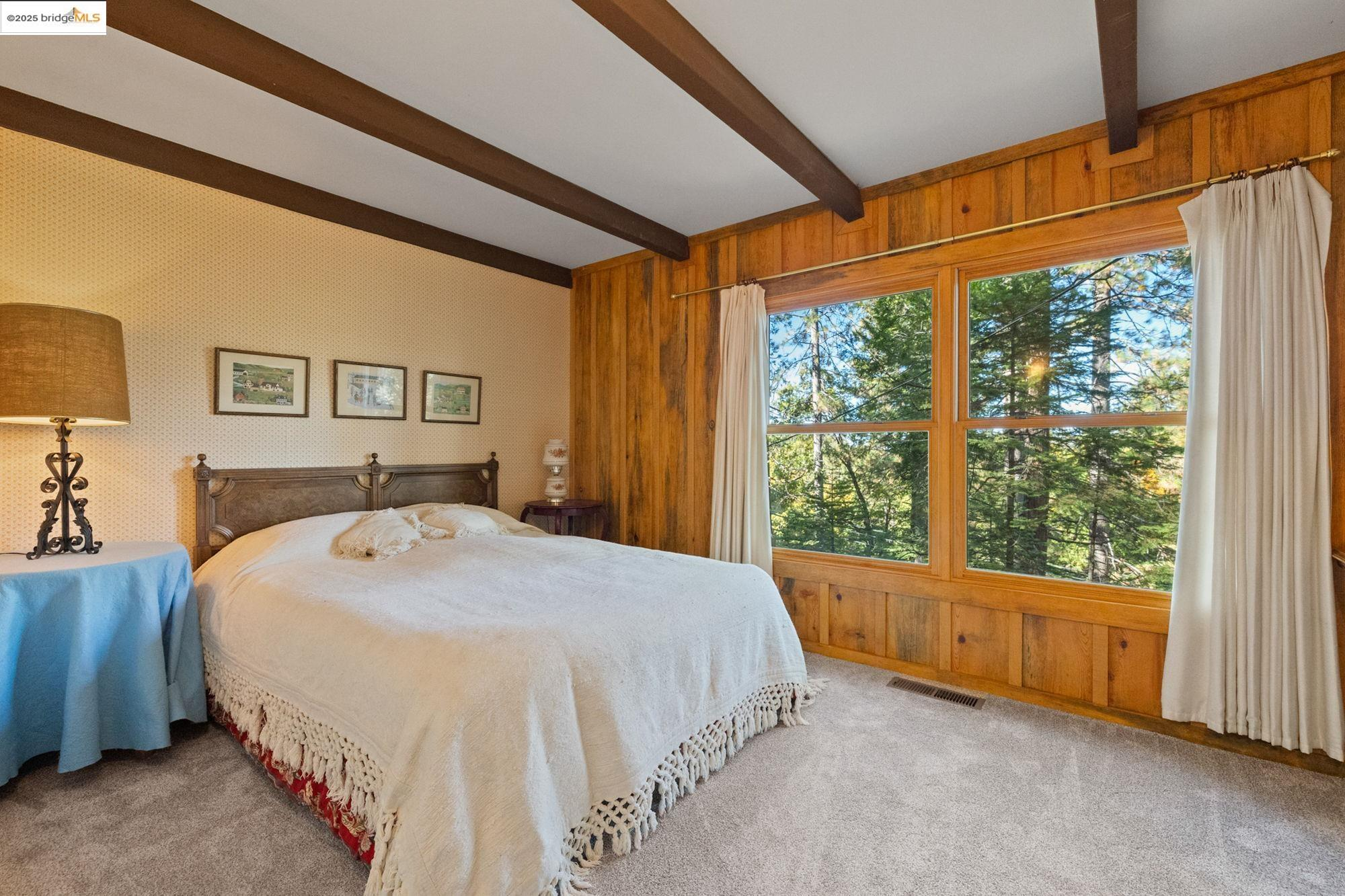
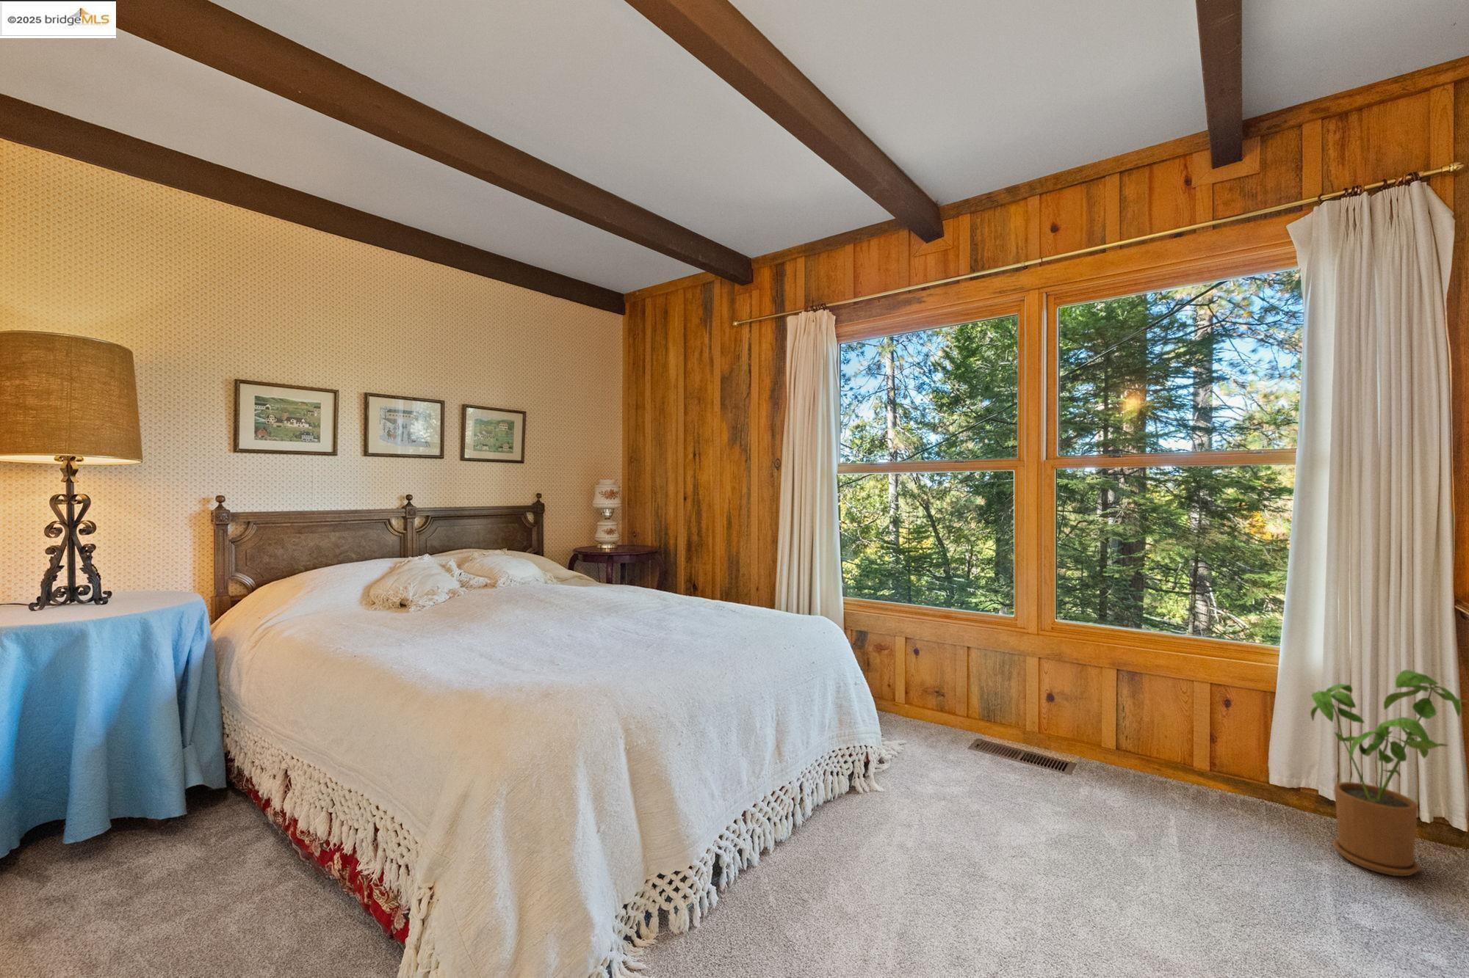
+ house plant [1310,669,1468,876]
